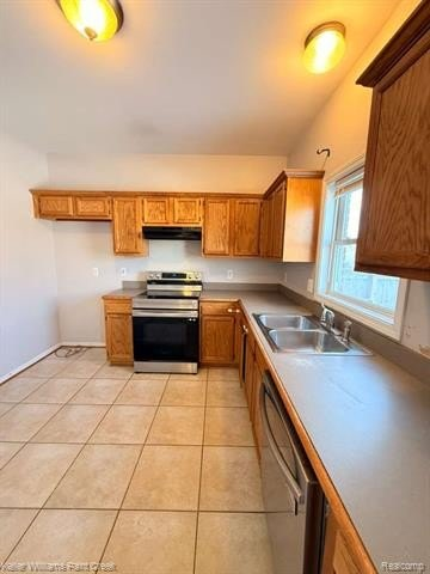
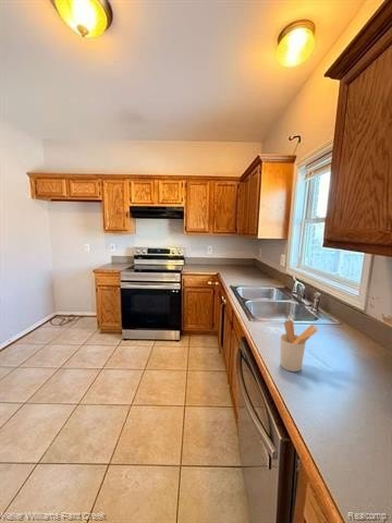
+ utensil holder [280,319,319,373]
